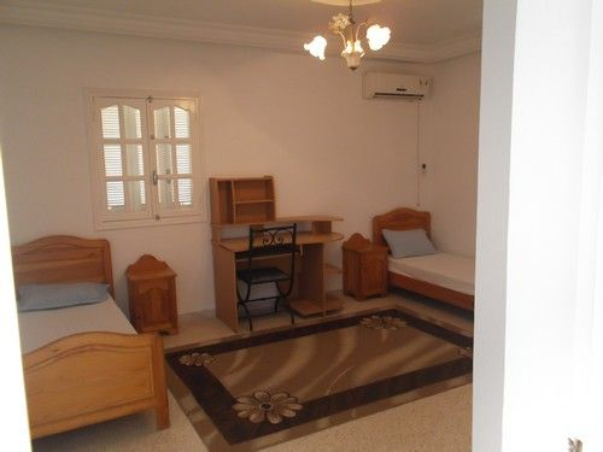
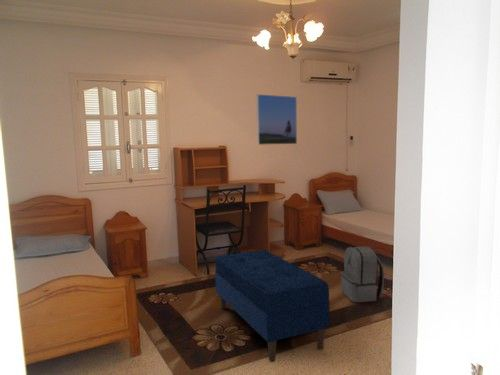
+ backpack [340,246,385,303]
+ bench [214,249,331,363]
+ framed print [256,93,298,146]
